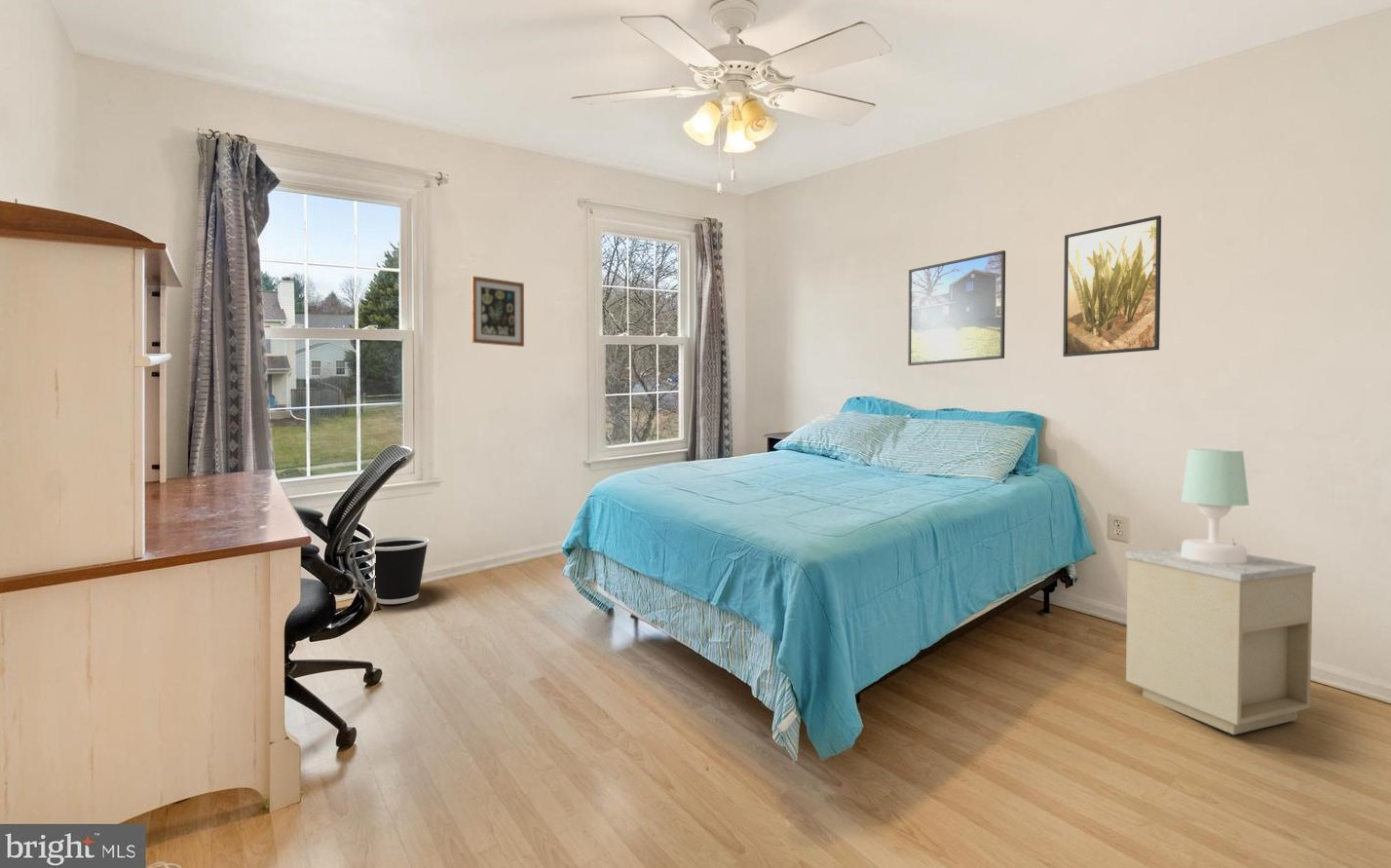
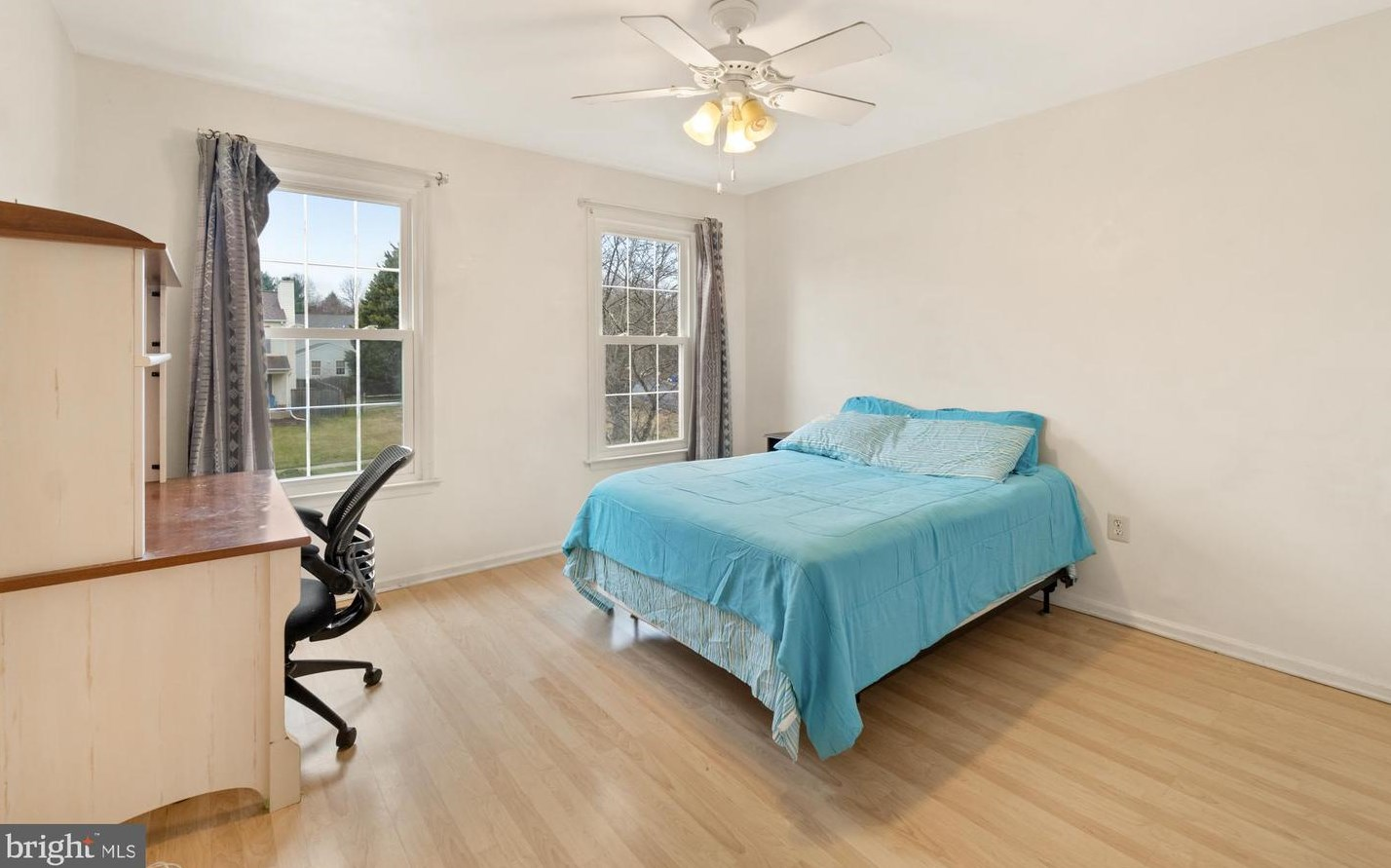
- nightstand [1125,546,1317,736]
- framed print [1062,214,1162,358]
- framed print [907,249,1006,366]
- table lamp [1181,448,1250,564]
- wall art [470,275,525,348]
- wastebasket [374,536,430,605]
